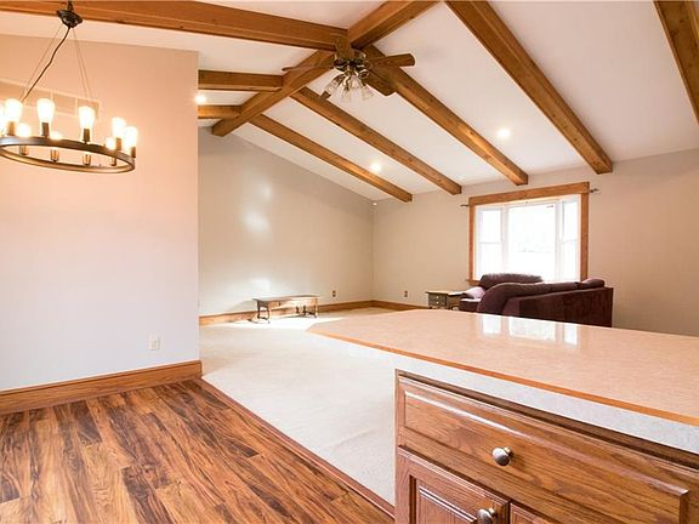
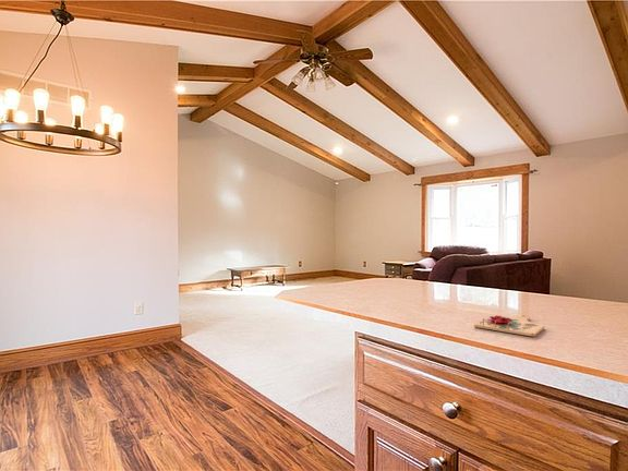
+ cutting board [473,314,545,337]
